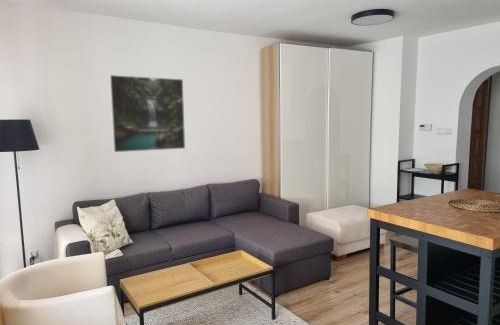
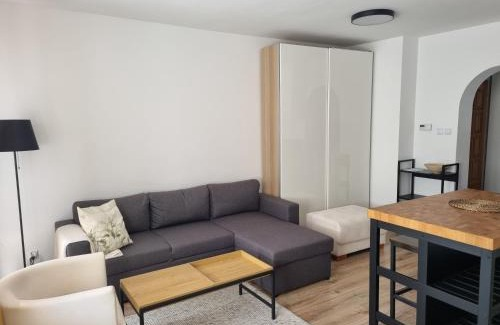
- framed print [108,74,186,153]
